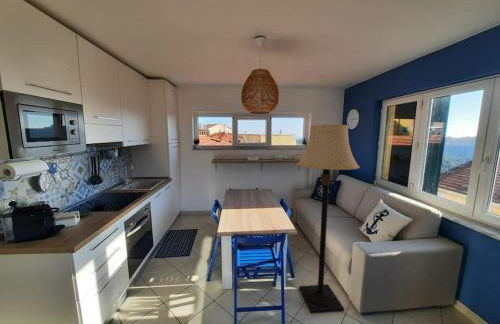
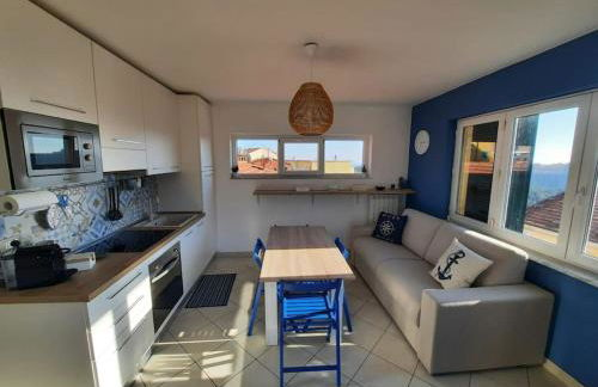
- lamp [296,124,361,315]
